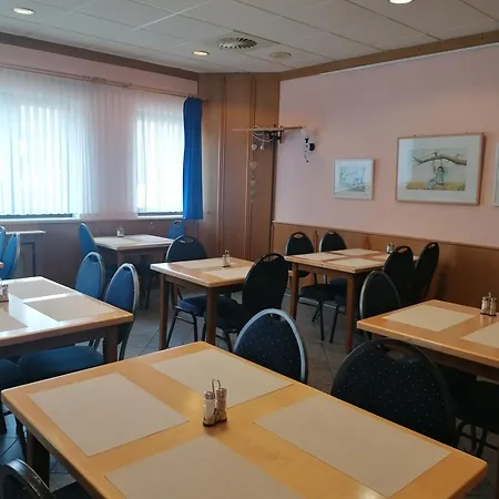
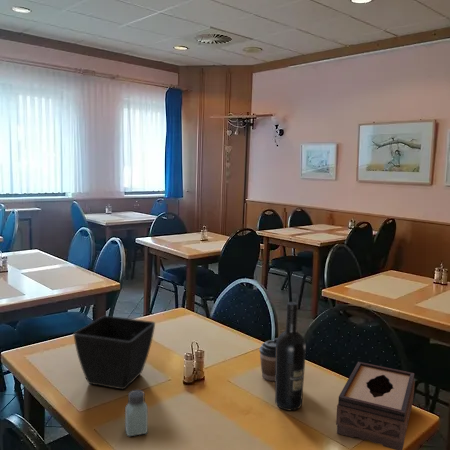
+ saltshaker [124,389,149,437]
+ tissue box [335,361,416,450]
+ flower pot [73,315,156,390]
+ coffee cup [258,337,278,382]
+ wine bottle [274,301,307,411]
